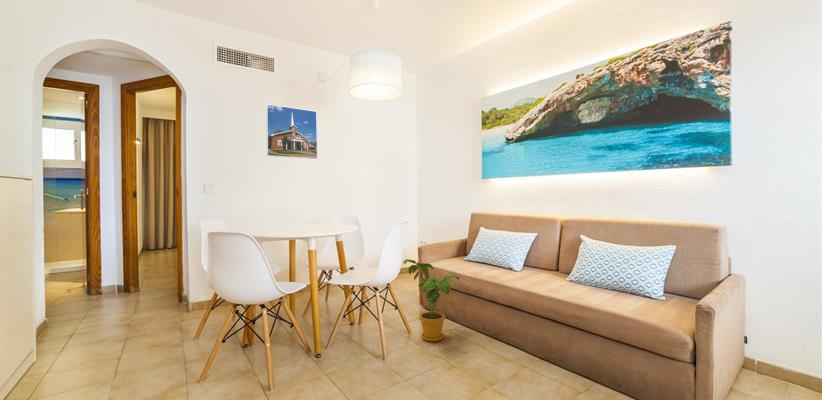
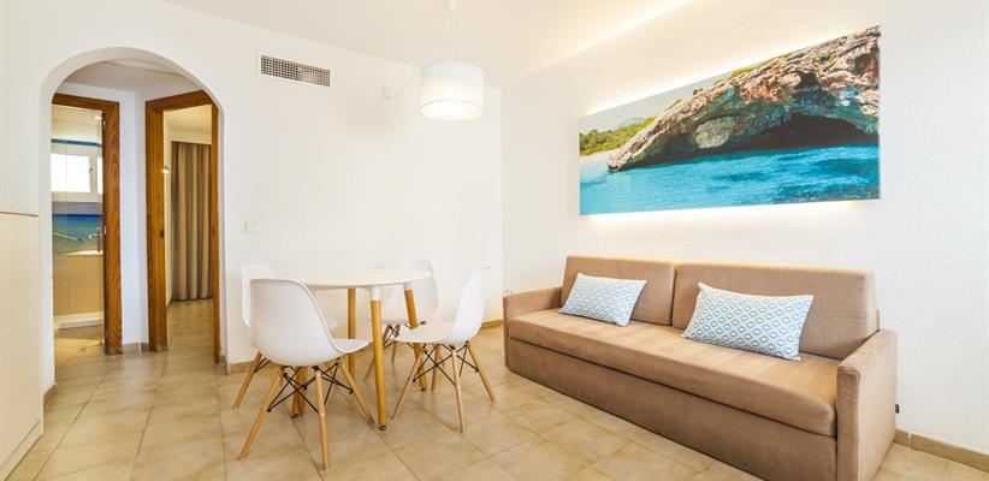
- house plant [403,258,460,342]
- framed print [265,103,318,160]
